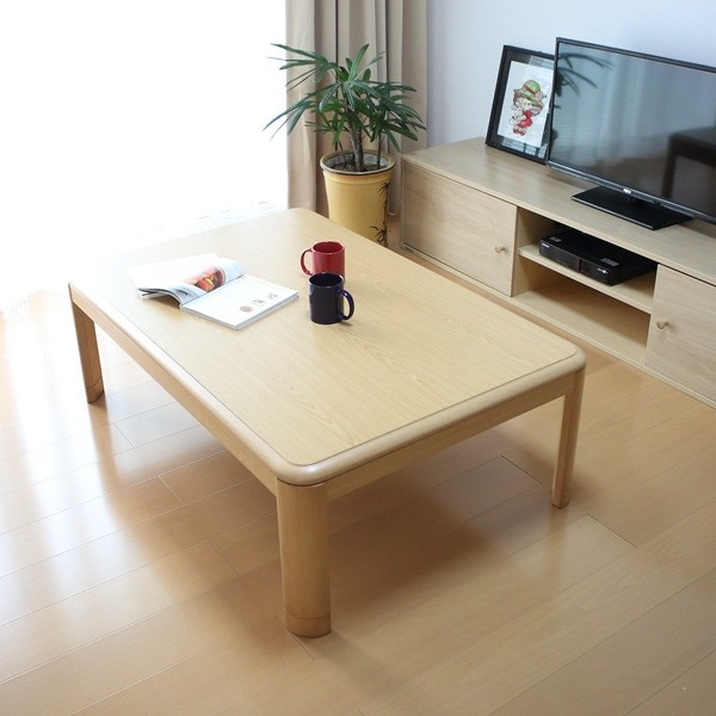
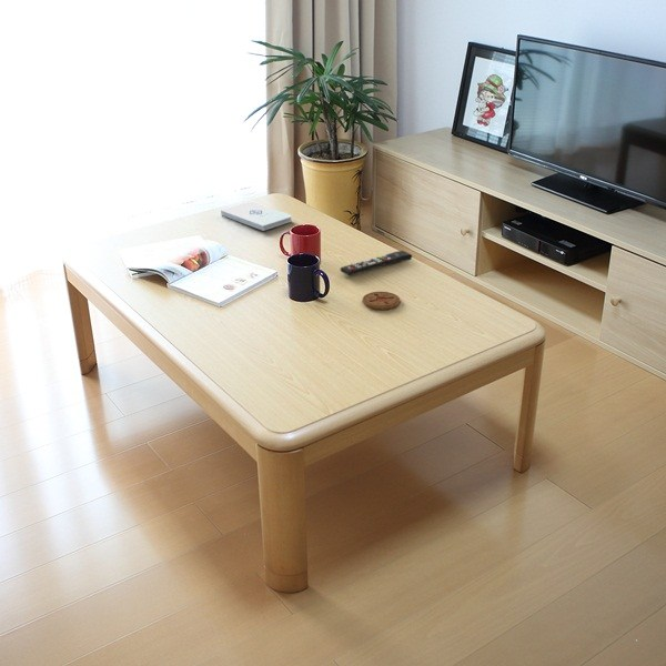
+ coaster [362,291,402,311]
+ notepad [220,201,293,232]
+ remote control [340,250,414,276]
